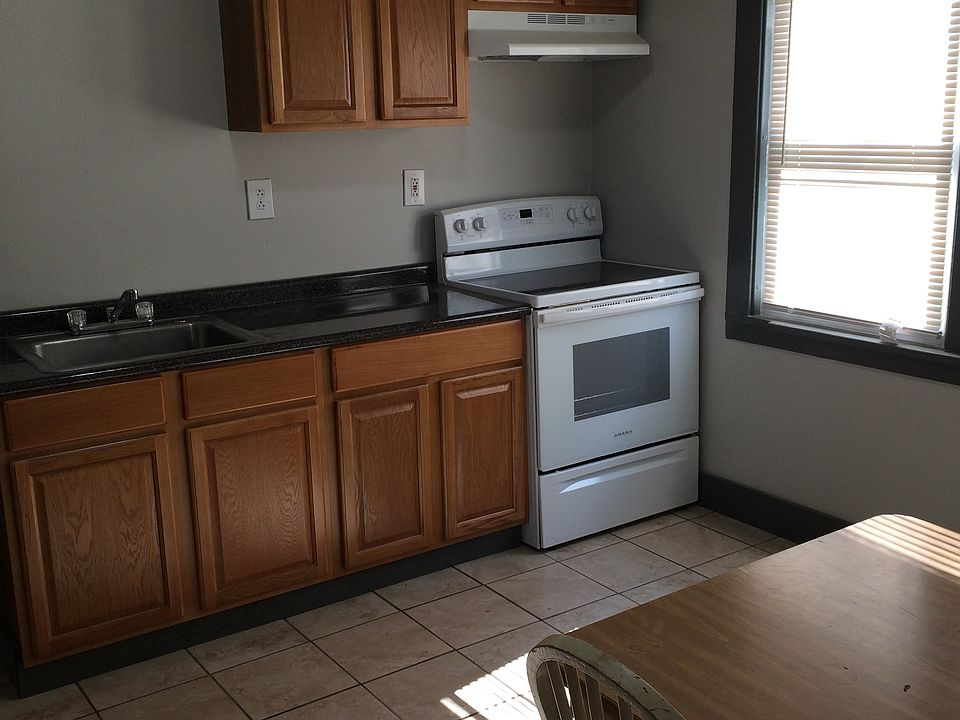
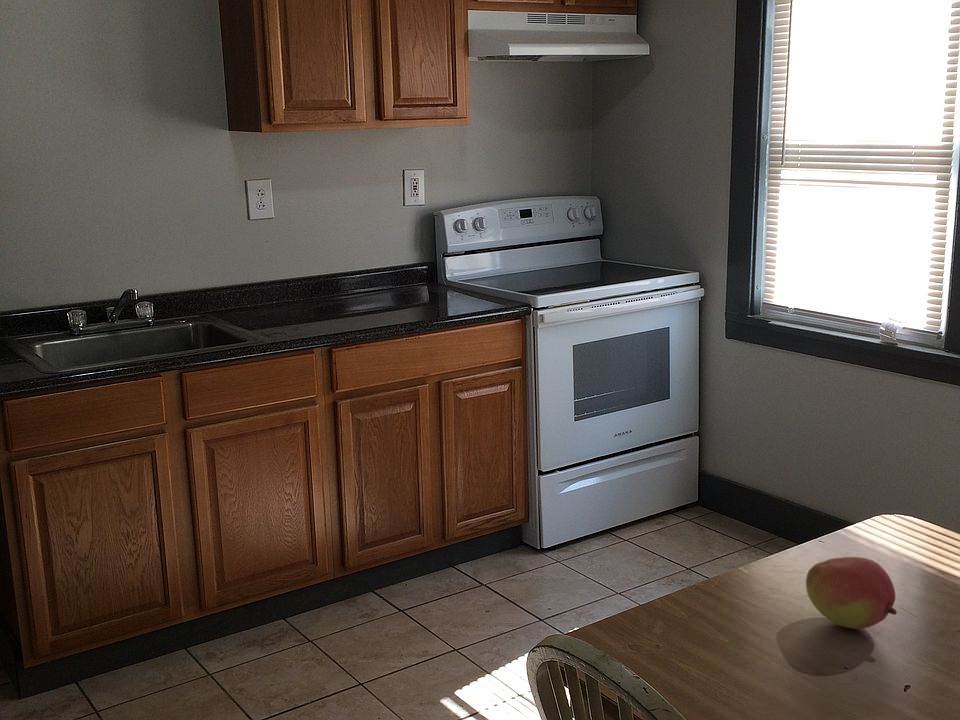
+ fruit [805,556,898,630]
